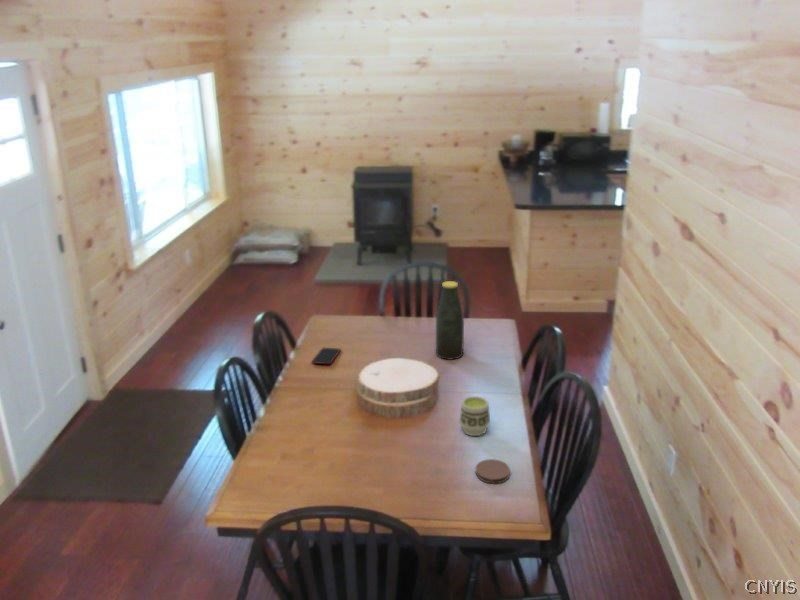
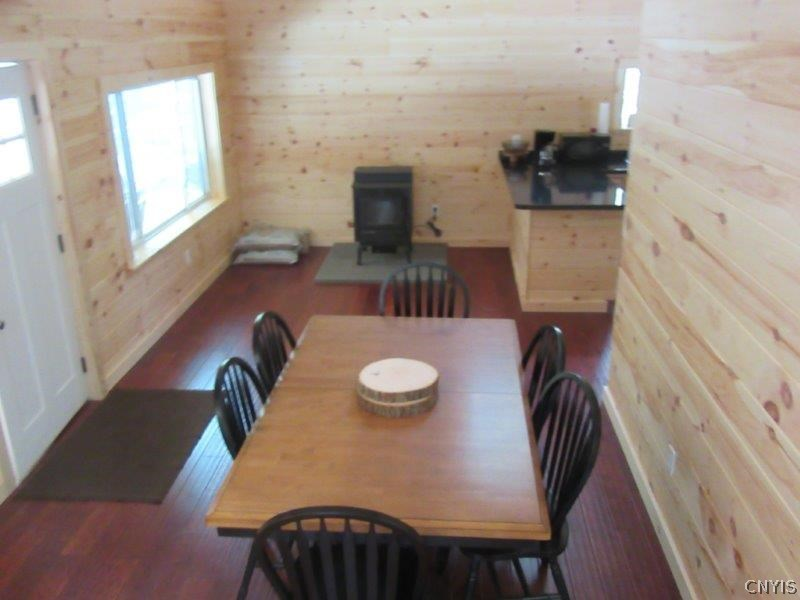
- smartphone [311,347,342,365]
- bottle [435,280,465,361]
- cup [458,395,491,437]
- coaster [474,458,511,484]
